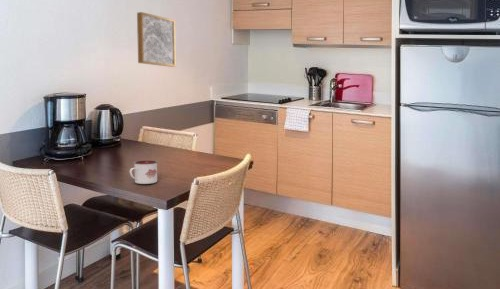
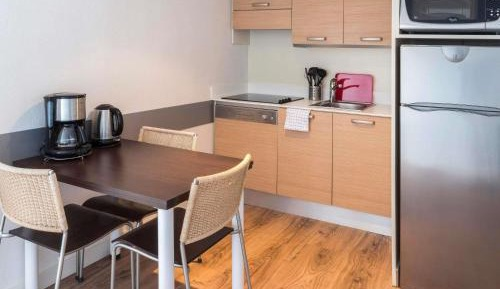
- mug [129,160,159,185]
- wall art [136,11,177,68]
